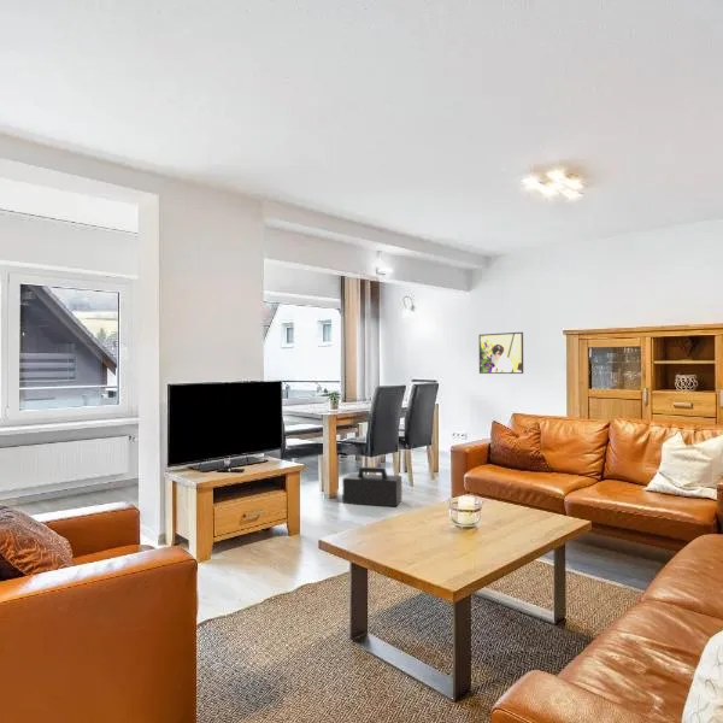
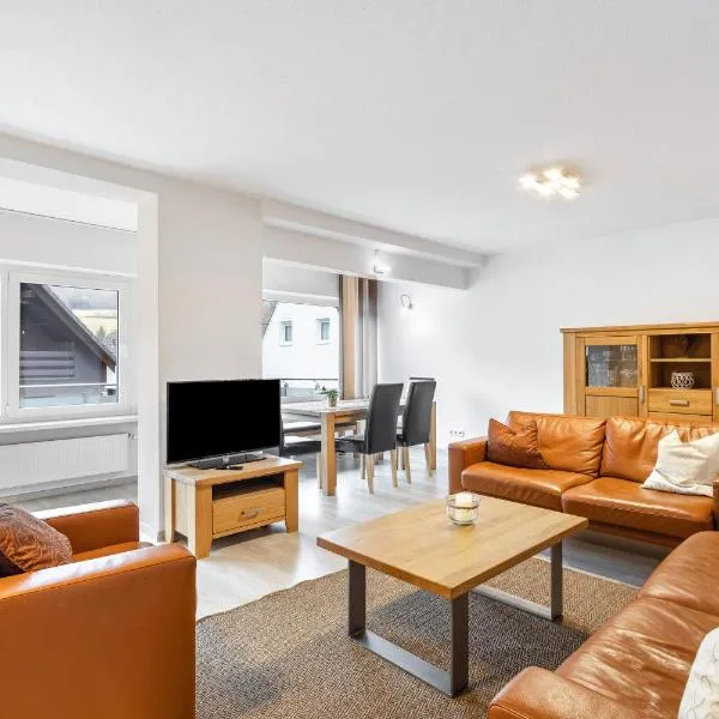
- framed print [477,331,524,375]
- speaker [341,465,402,507]
